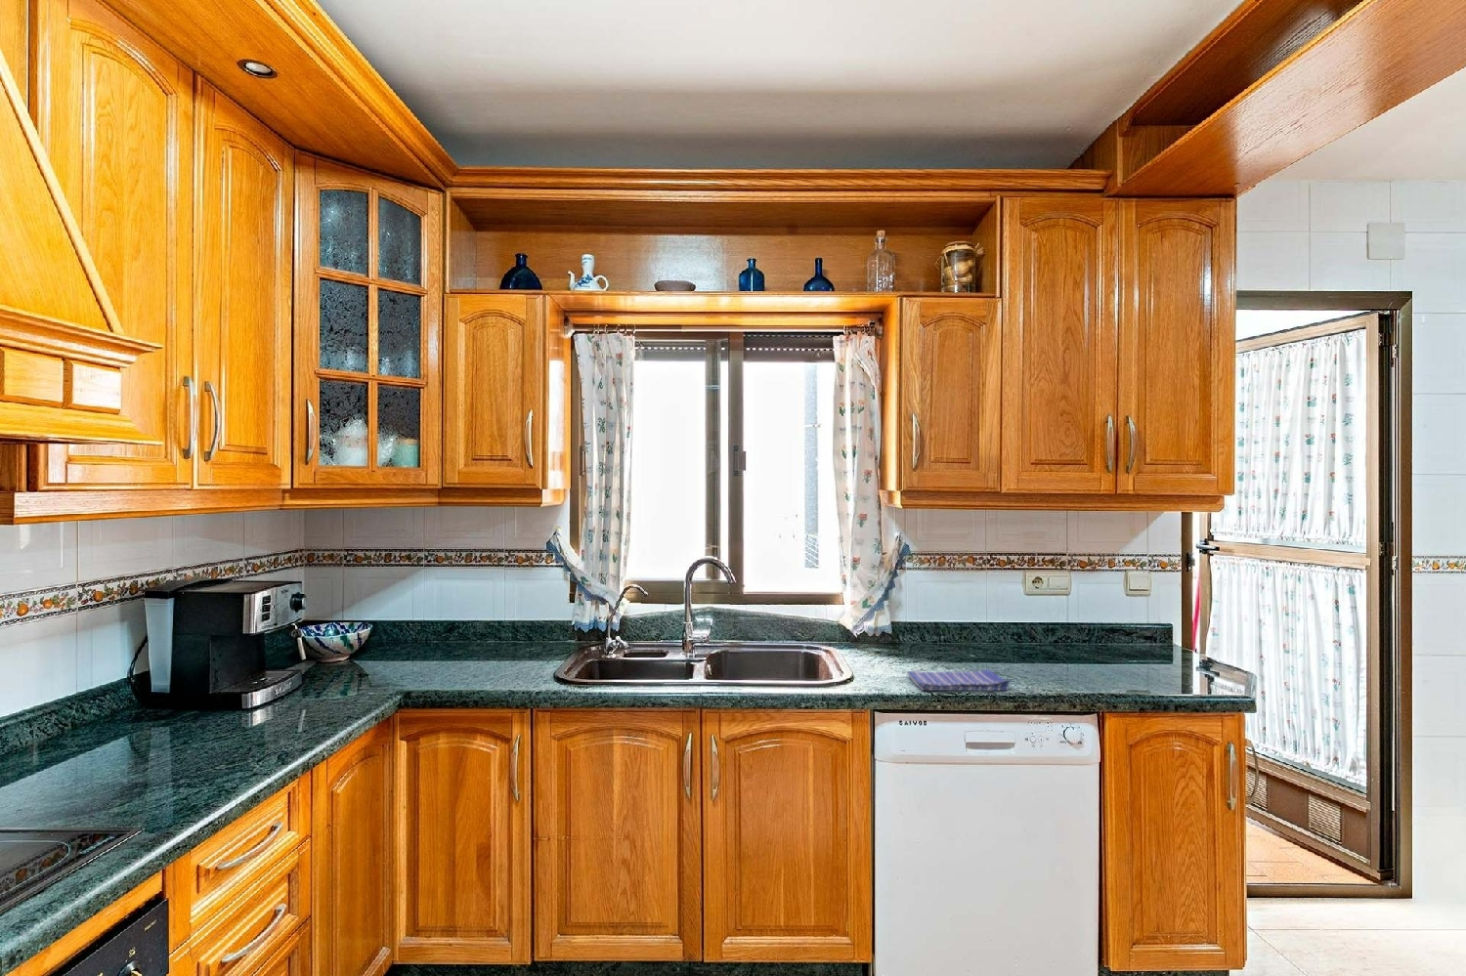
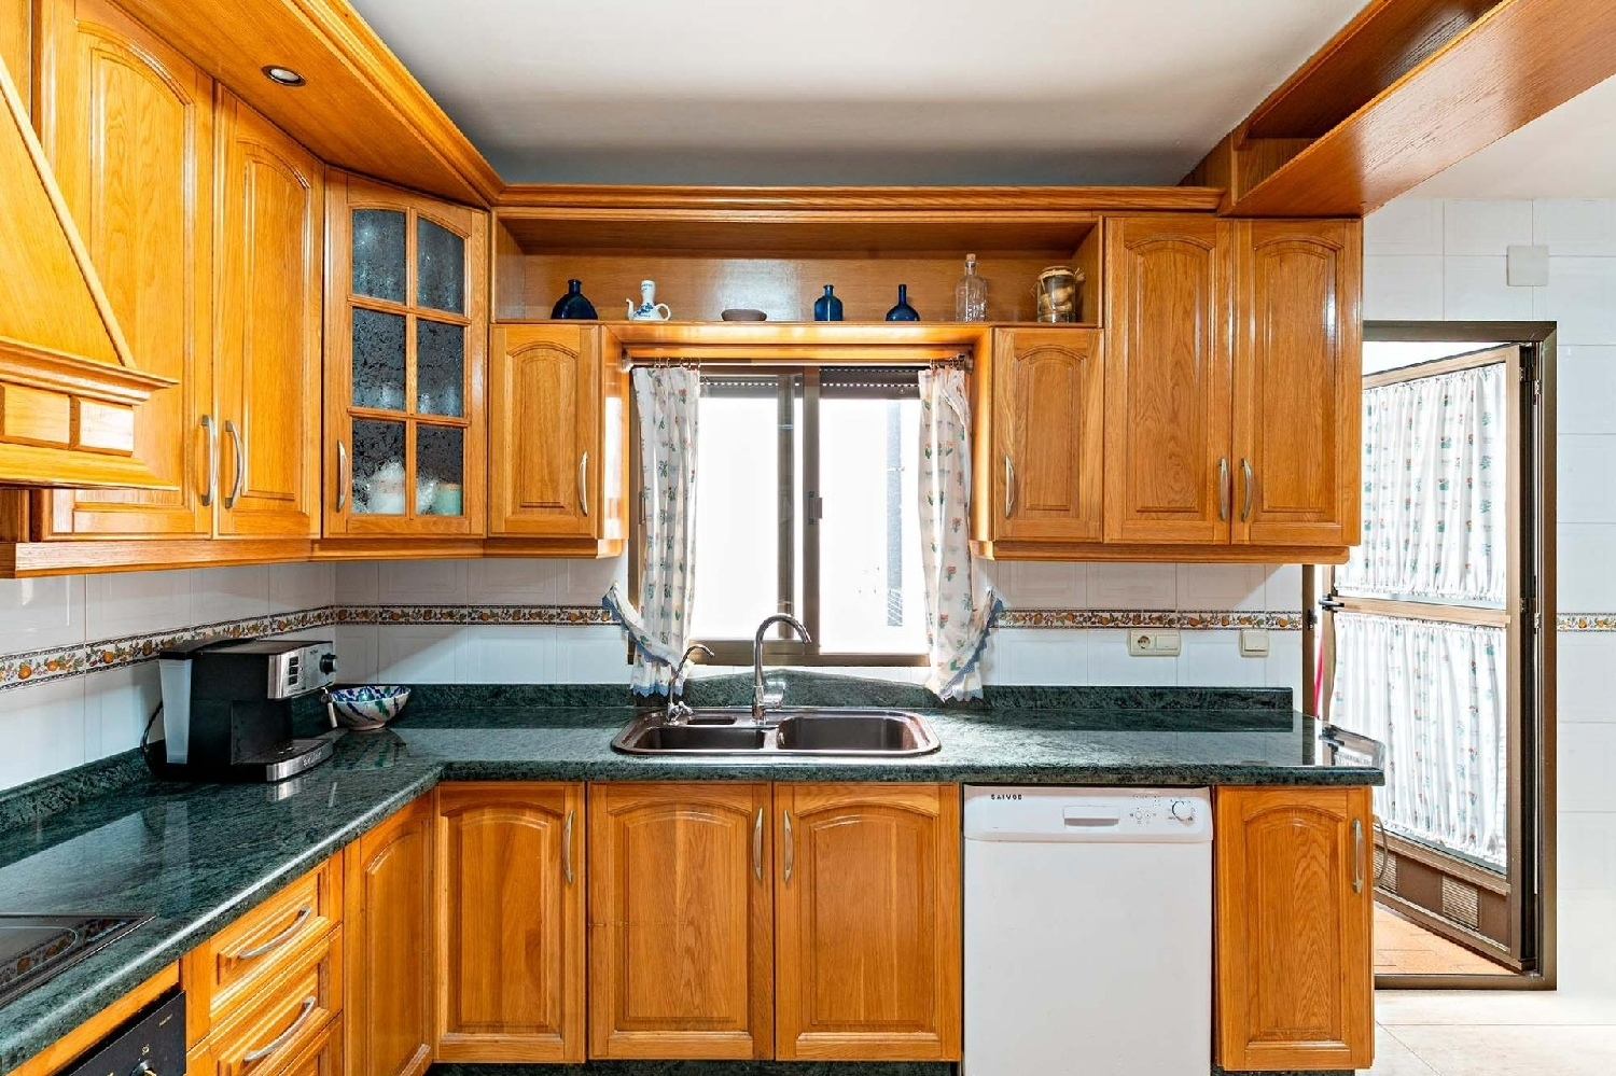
- dish towel [906,669,1011,692]
